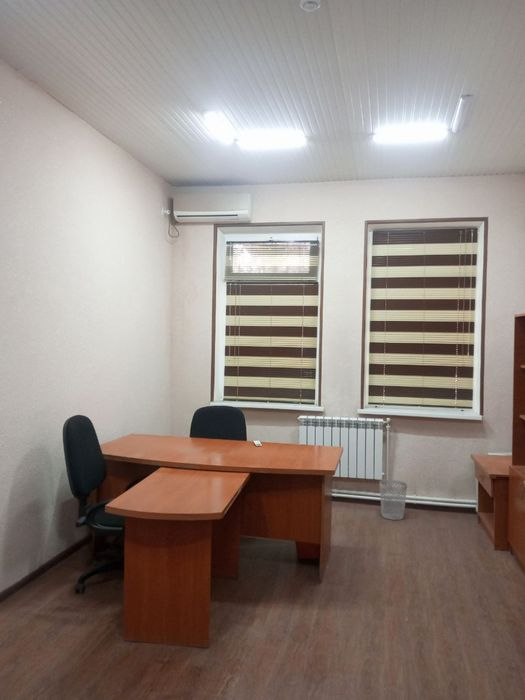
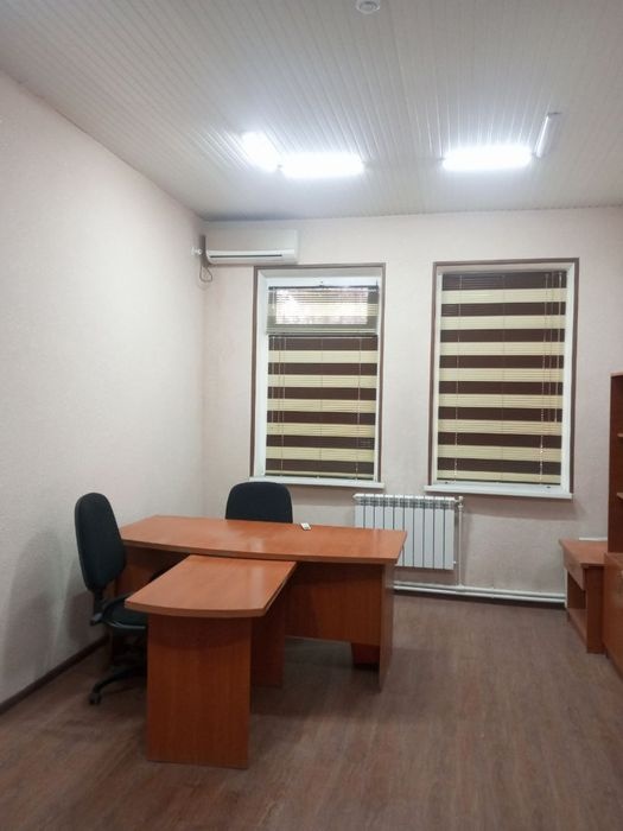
- wastebasket [379,479,408,521]
